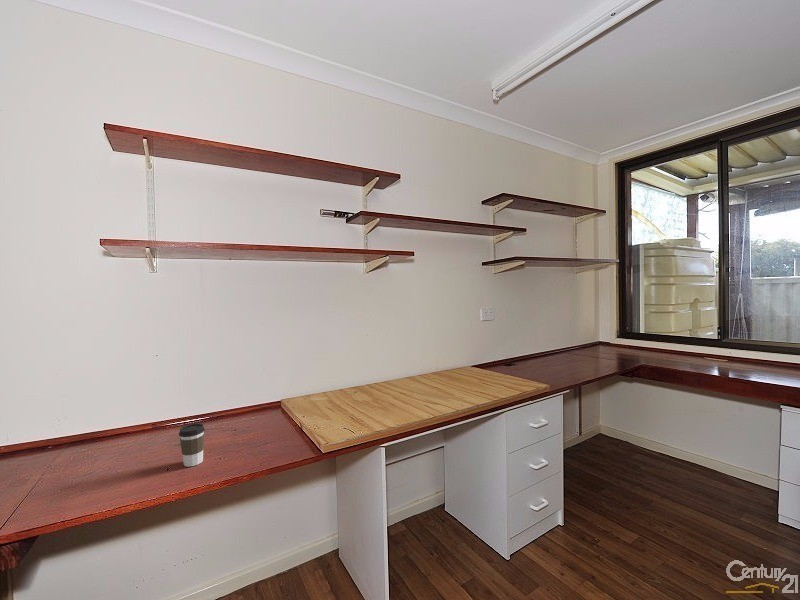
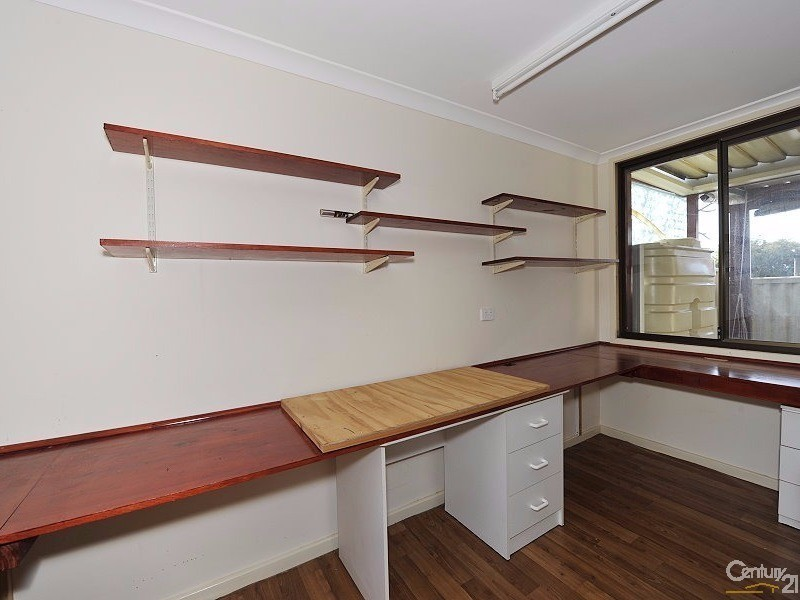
- coffee cup [178,422,206,468]
